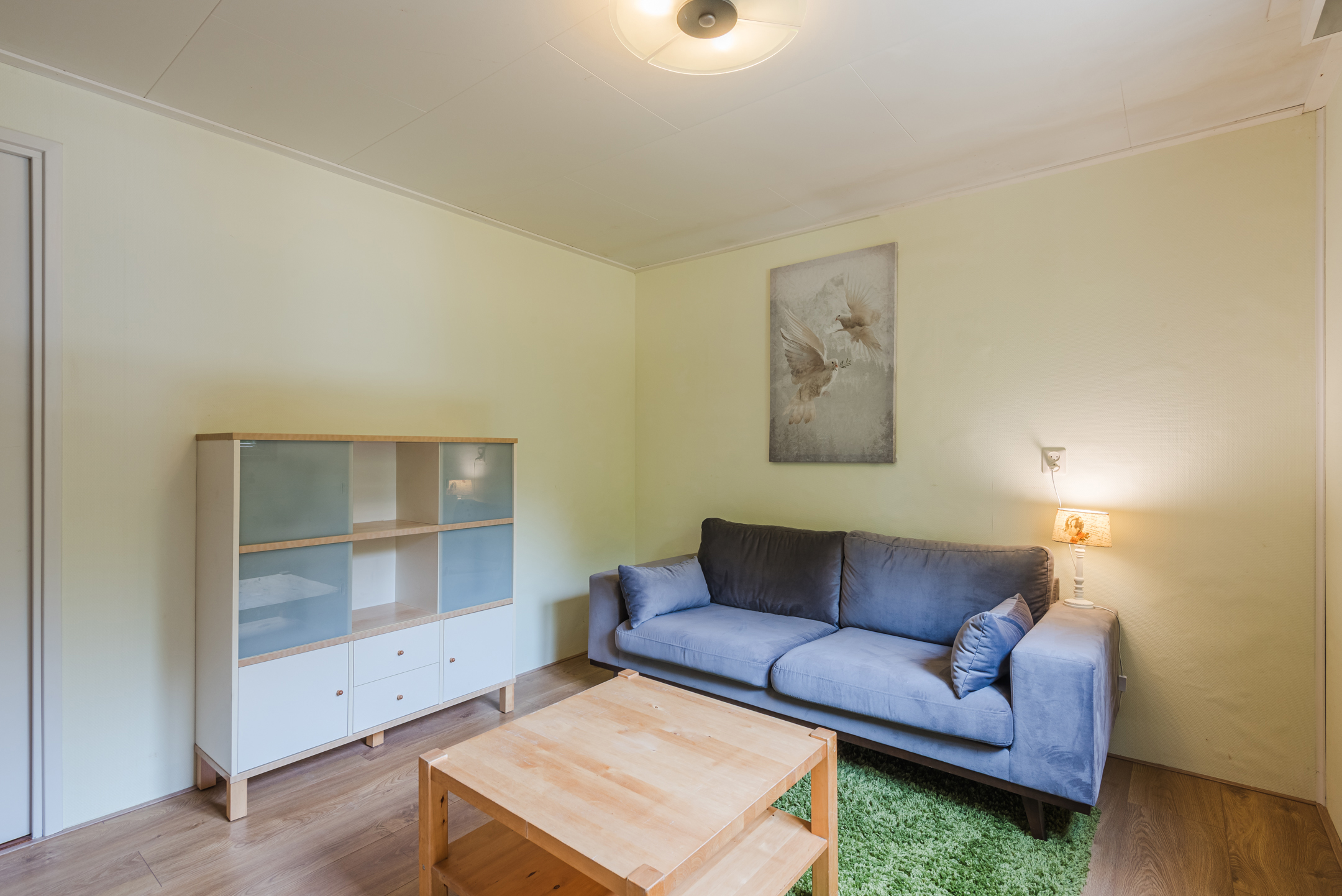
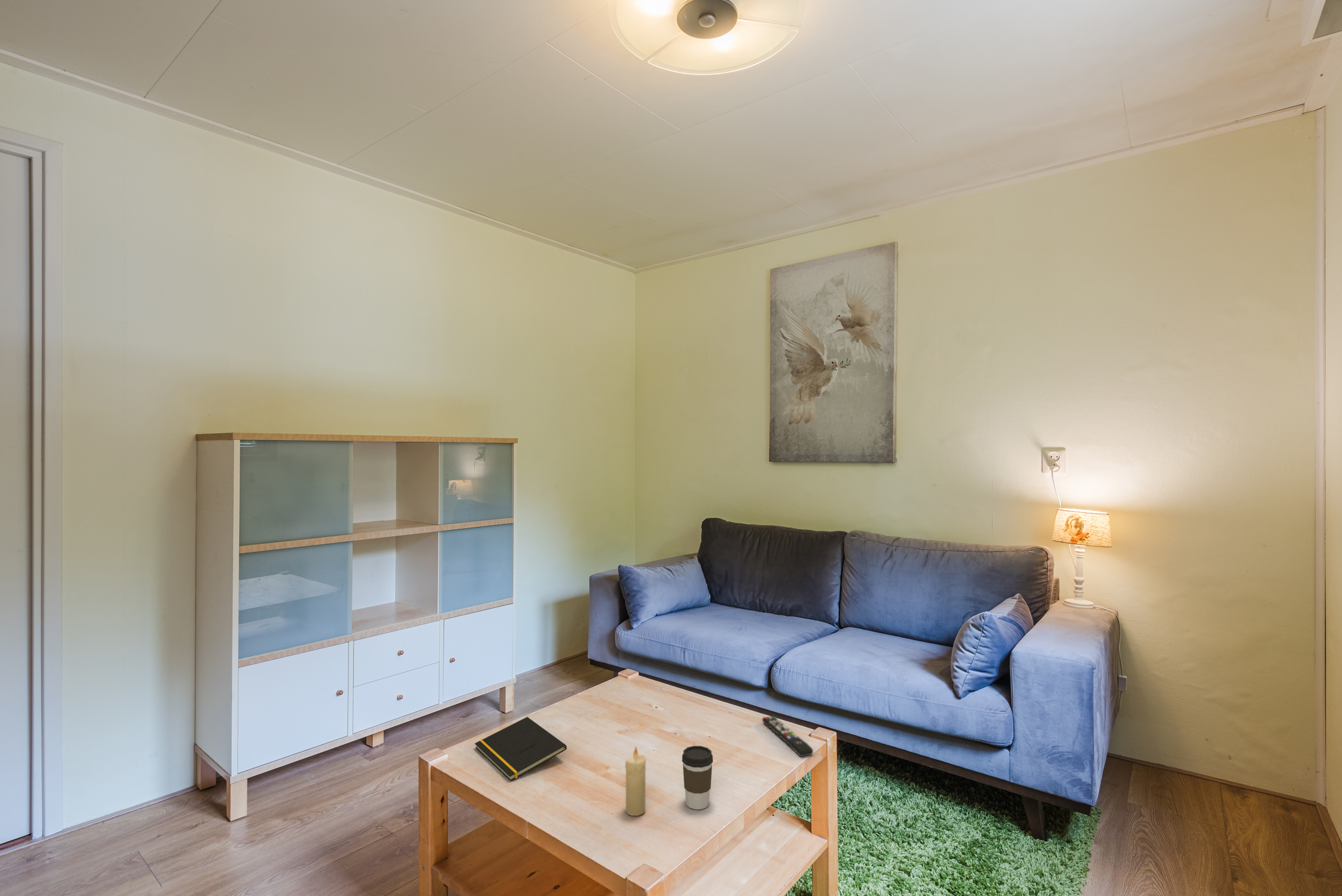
+ remote control [762,715,814,757]
+ coffee cup [682,745,714,810]
+ candle [624,746,646,816]
+ notepad [474,716,567,782]
